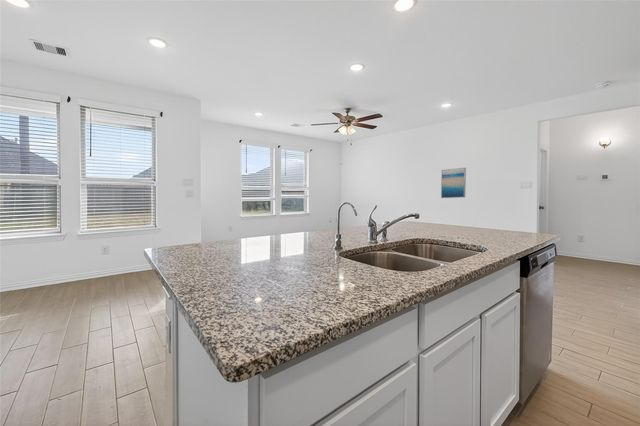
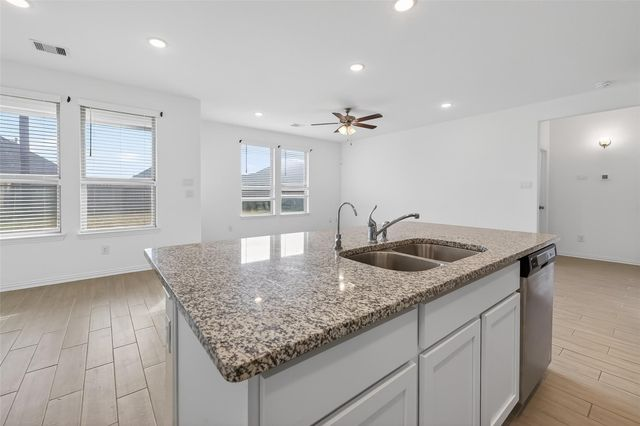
- wall art [440,167,467,199]
